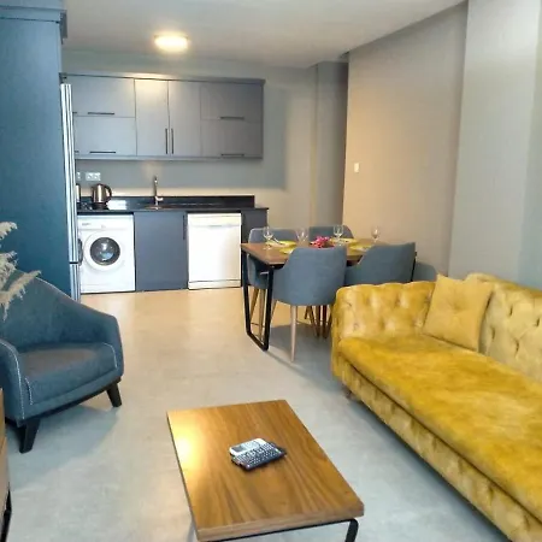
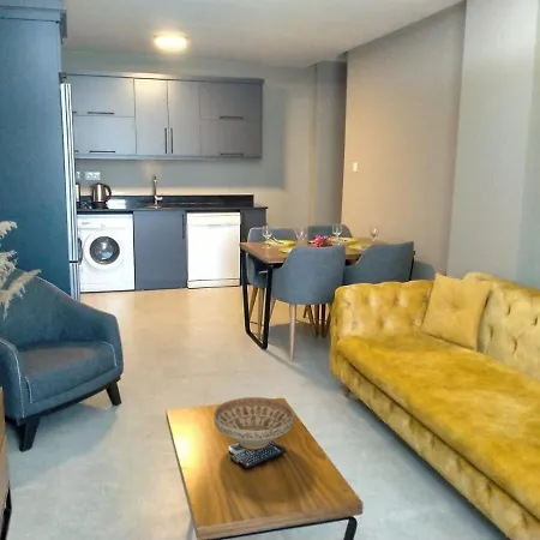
+ decorative bowl [212,396,295,451]
